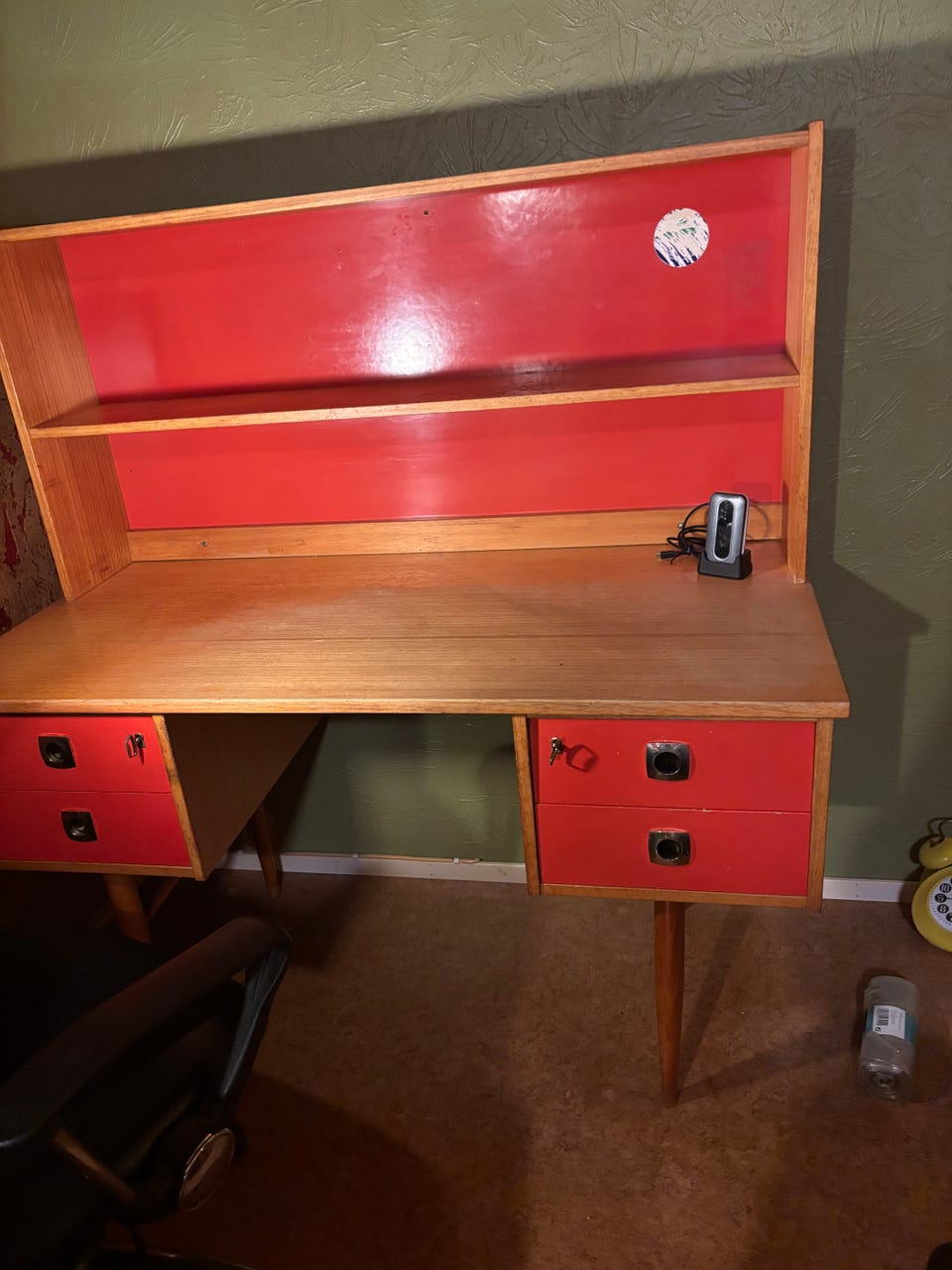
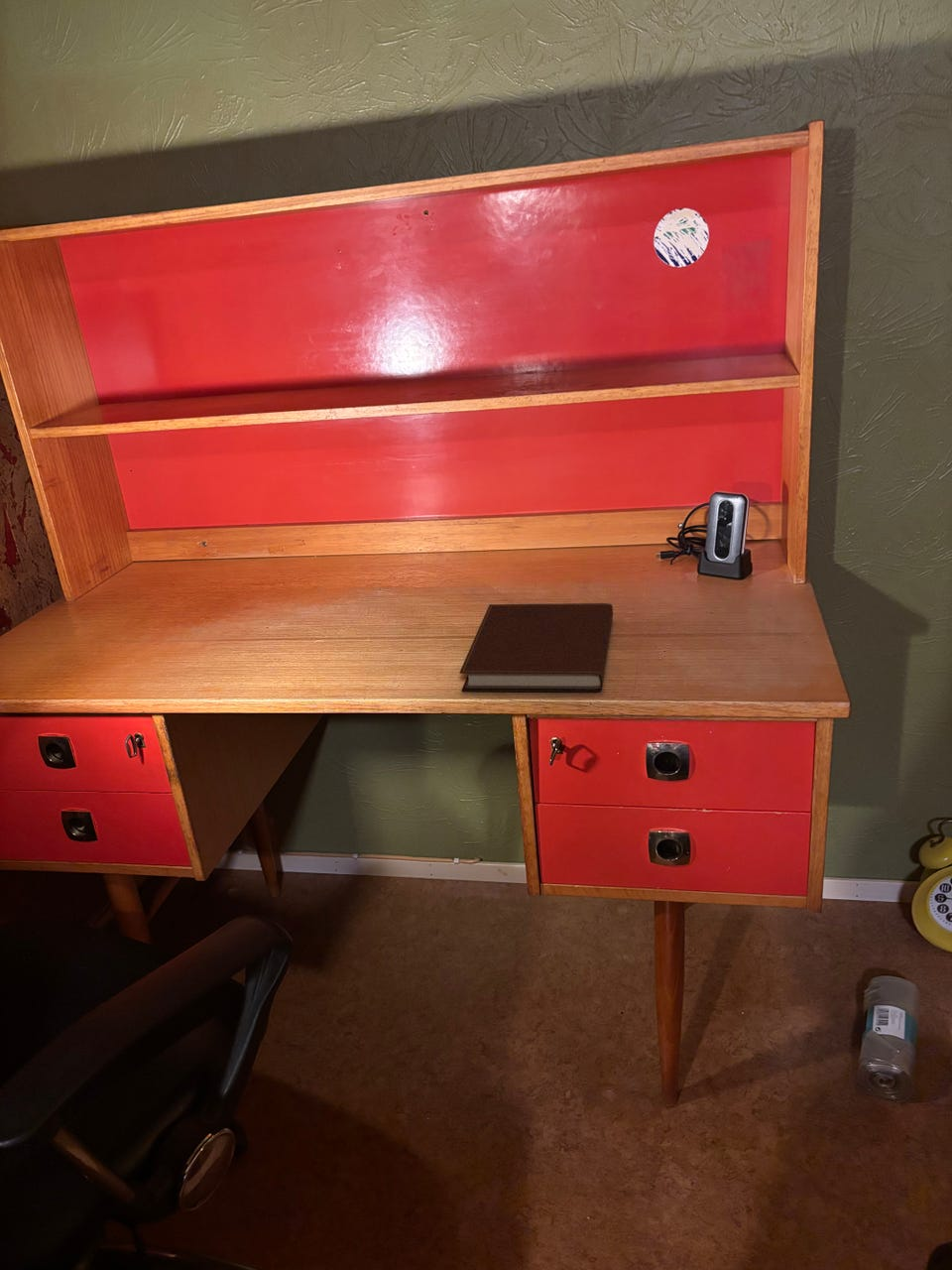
+ notebook [458,602,614,693]
